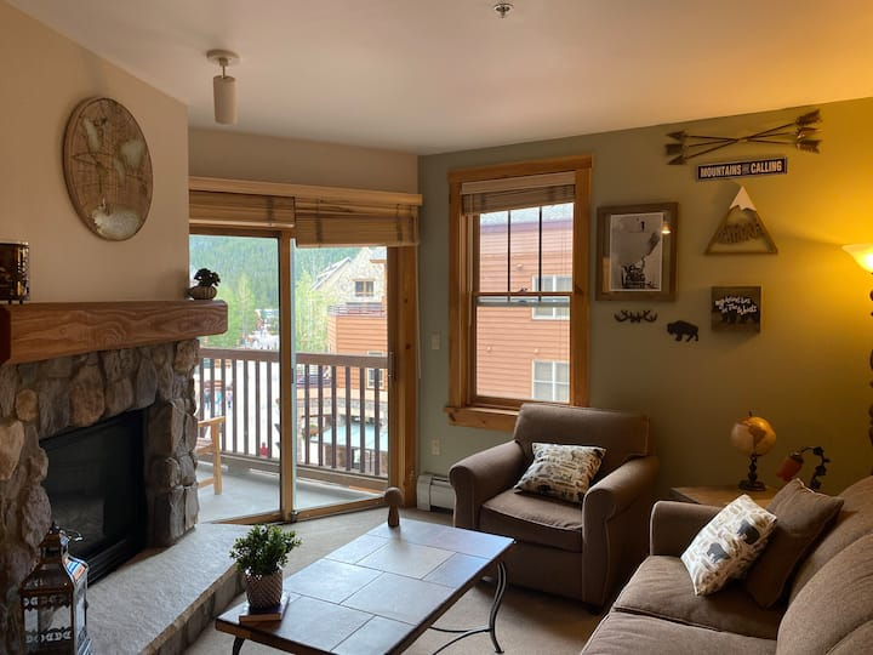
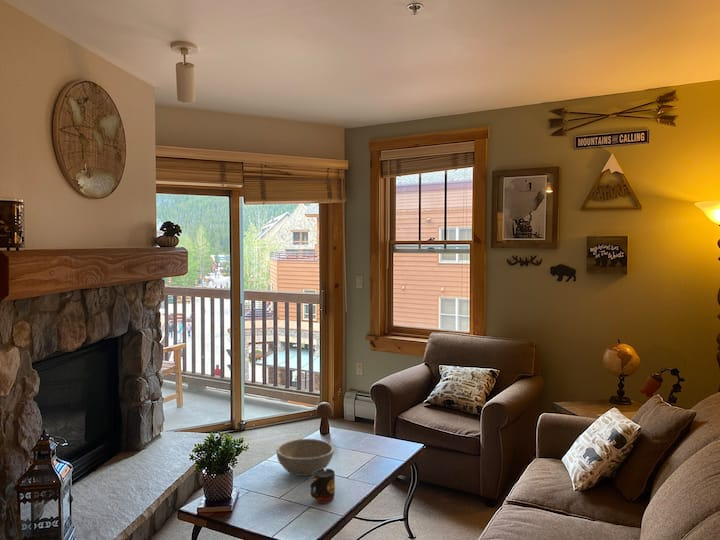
+ bowl [276,438,335,477]
+ mug [309,468,336,505]
